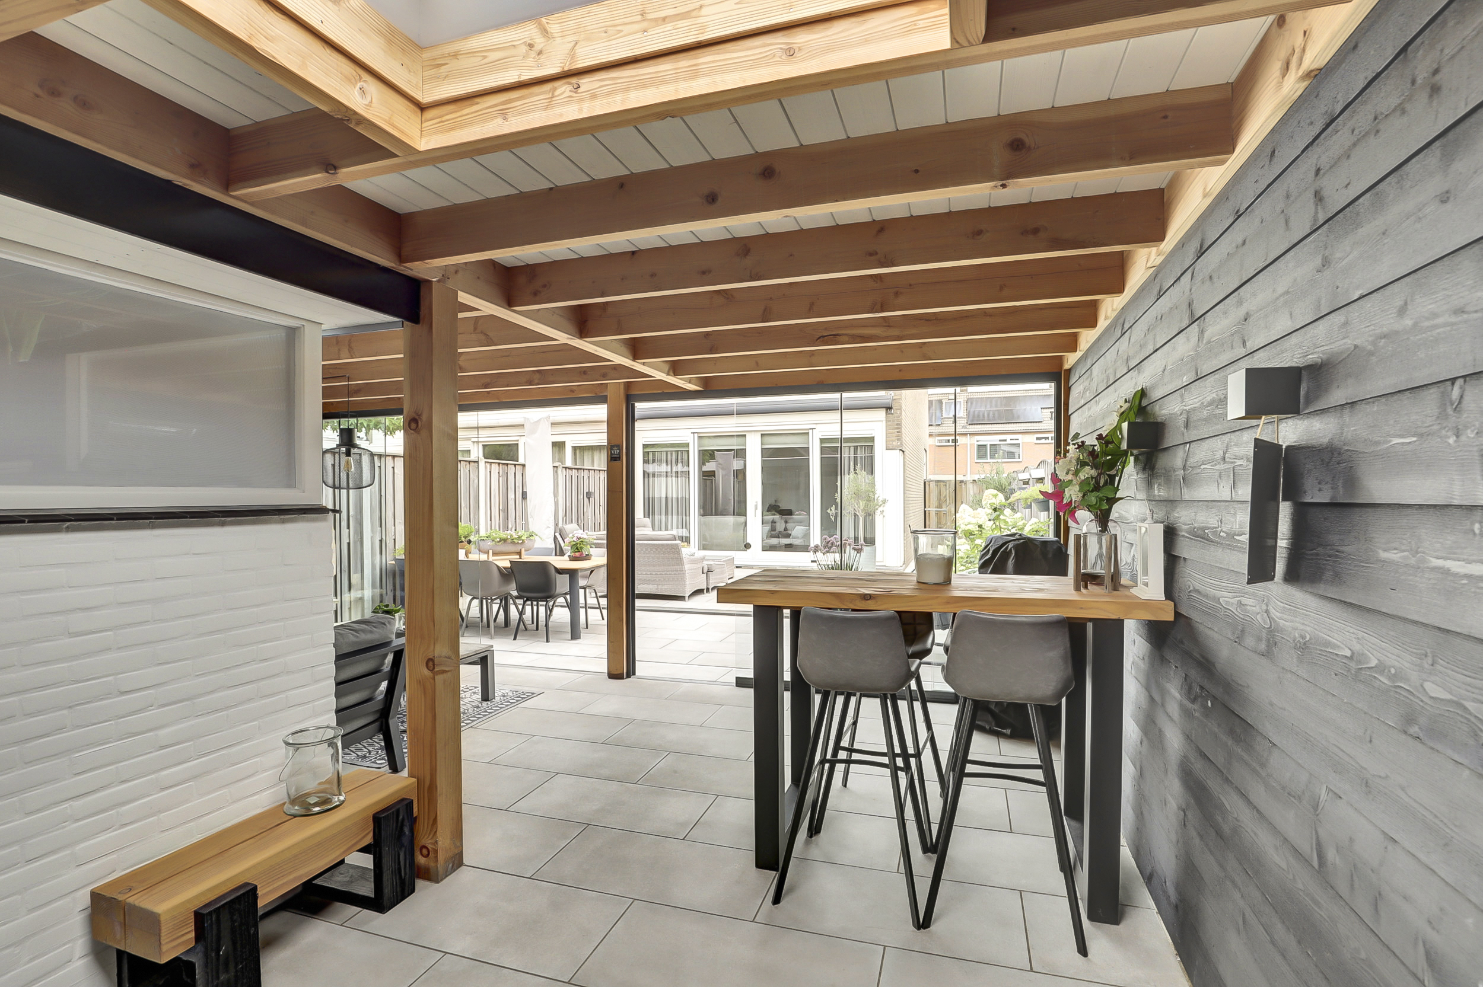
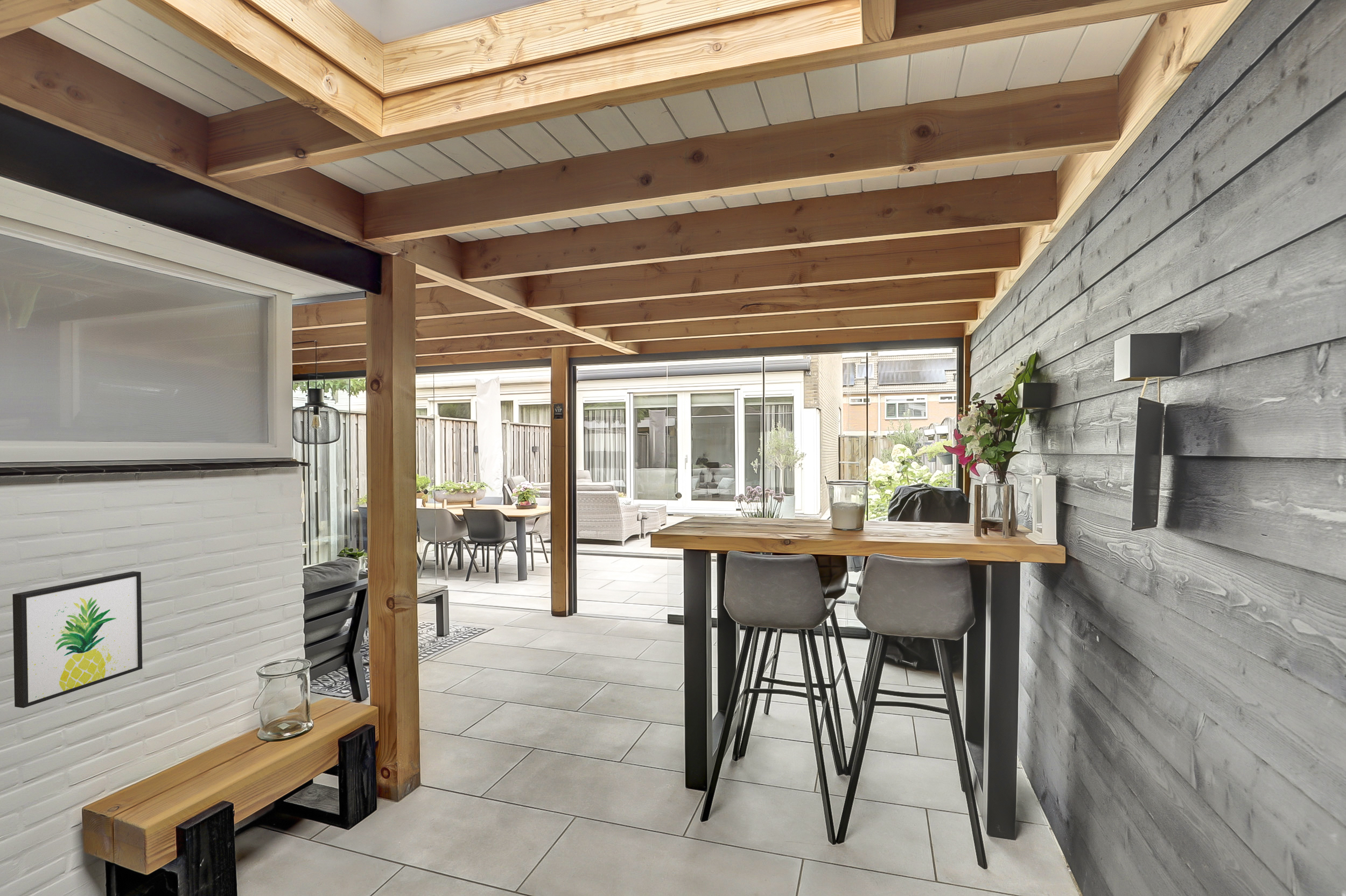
+ wall art [12,571,143,709]
